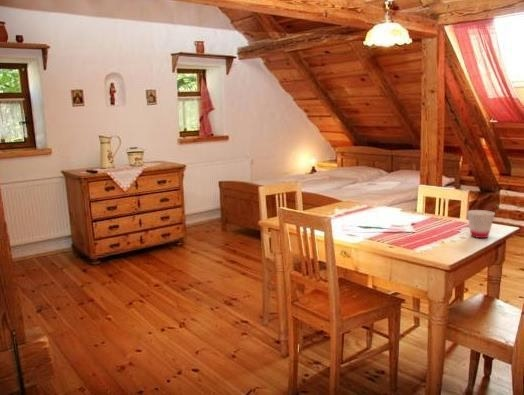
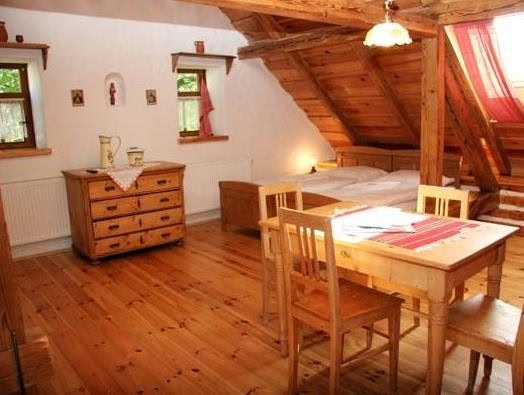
- cup [466,209,496,239]
